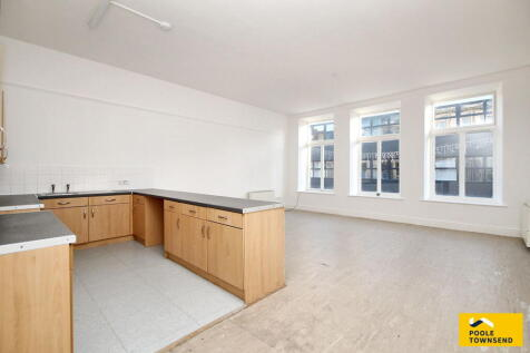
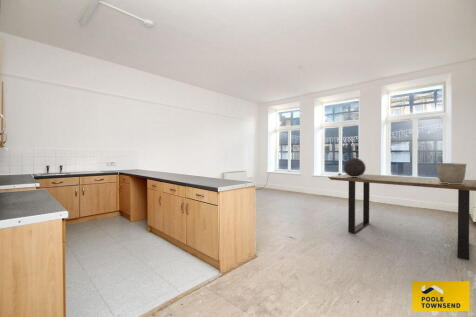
+ decorative sphere [343,157,367,177]
+ dining table [327,173,476,261]
+ ceramic pot [436,162,468,184]
